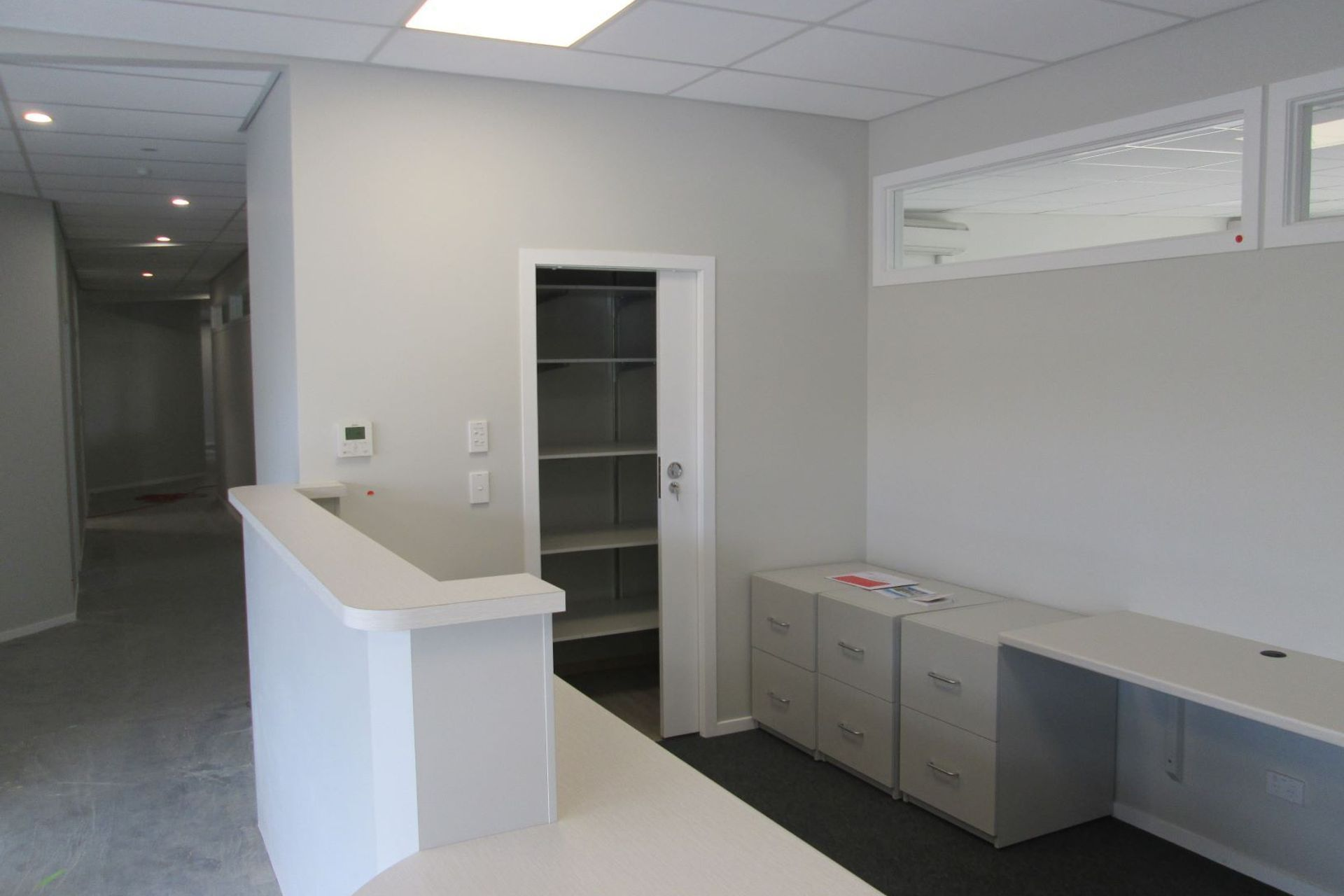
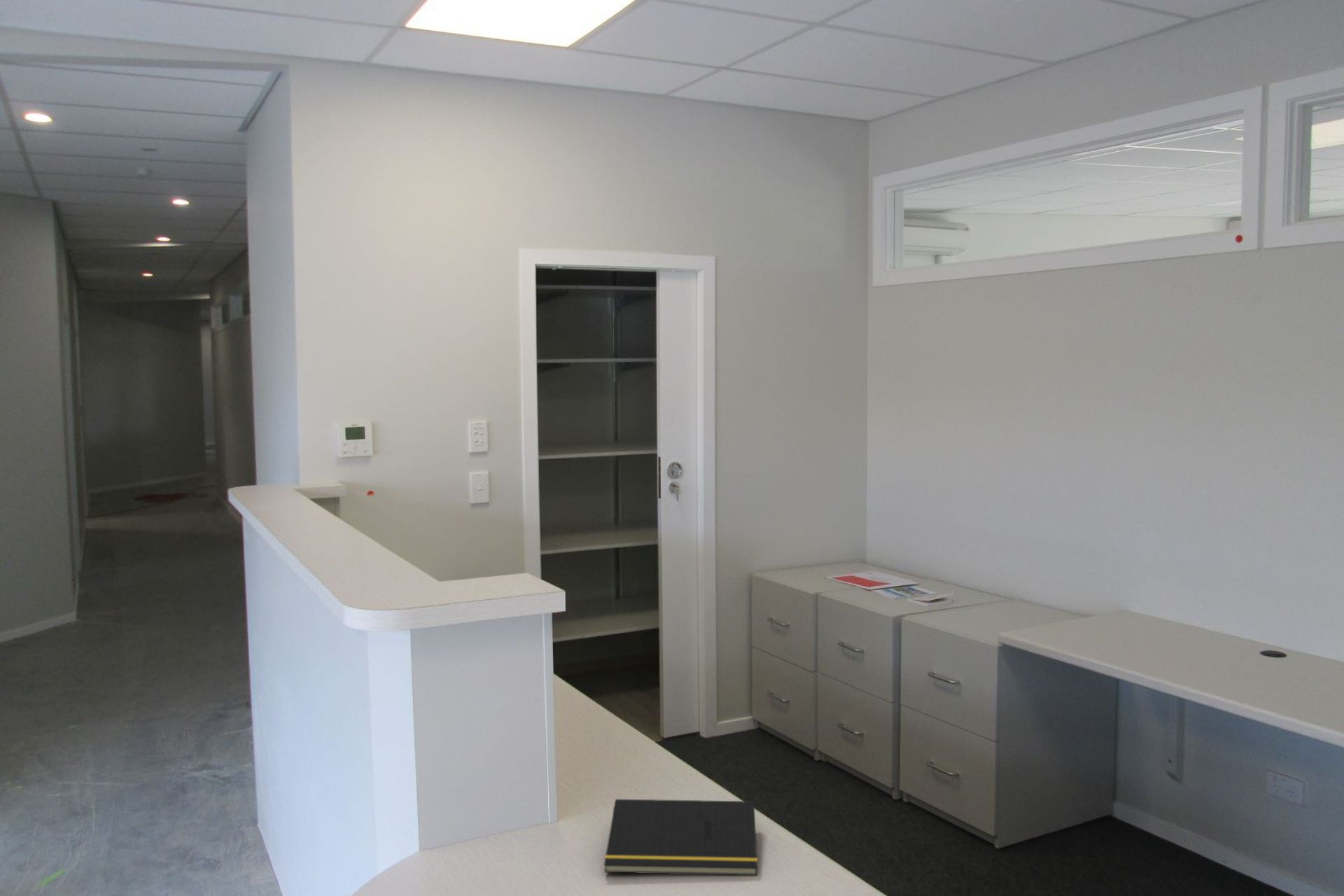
+ notepad [603,799,758,876]
